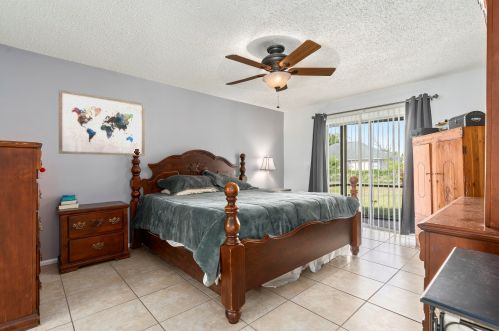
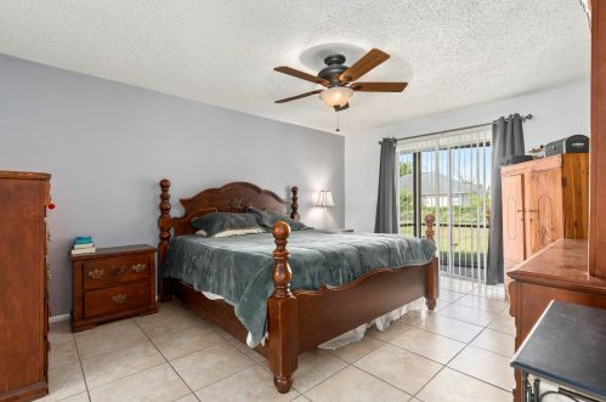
- wall art [58,89,146,157]
